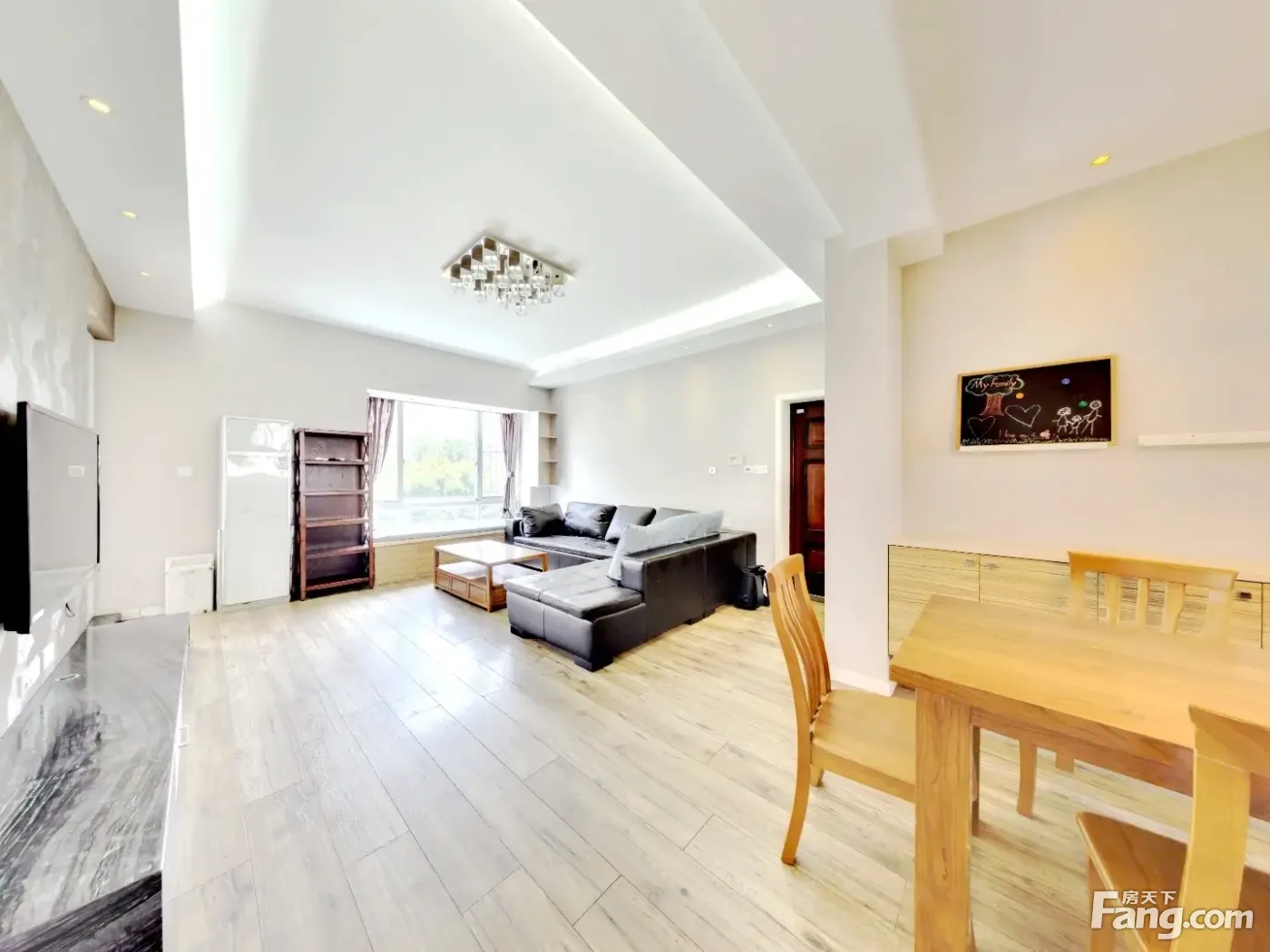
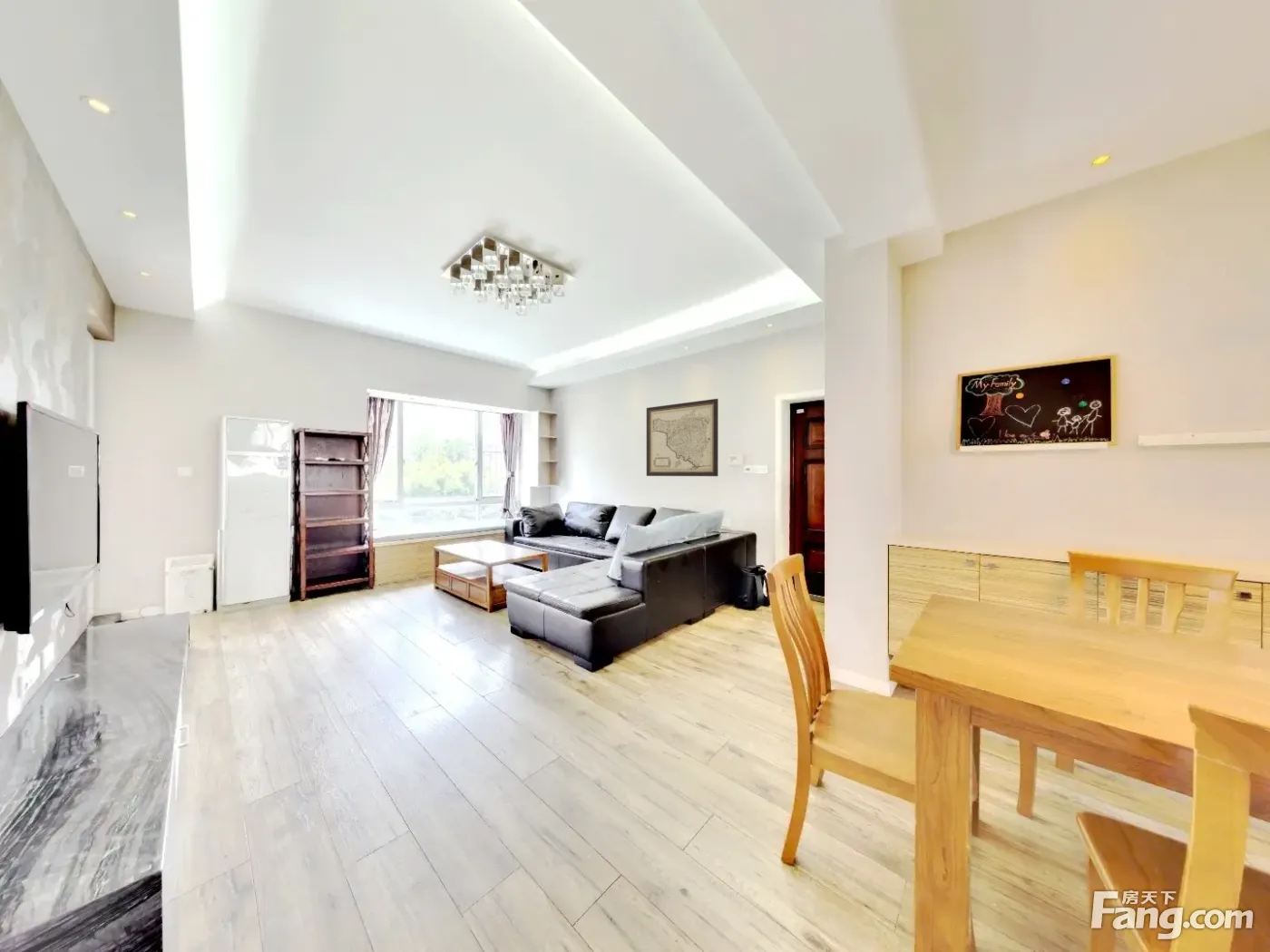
+ wall art [646,398,719,477]
